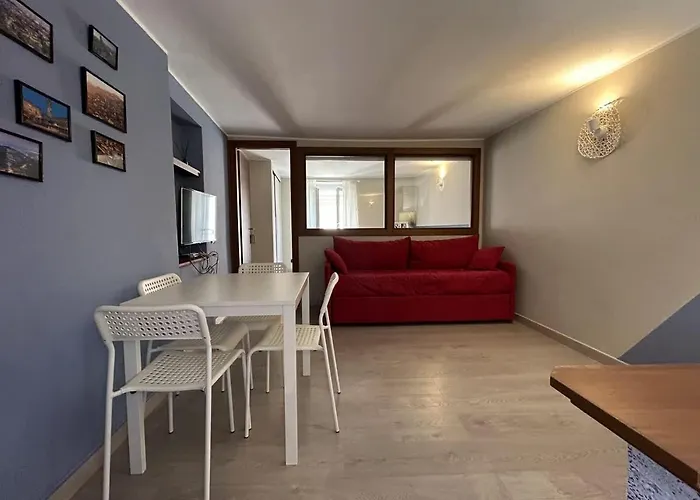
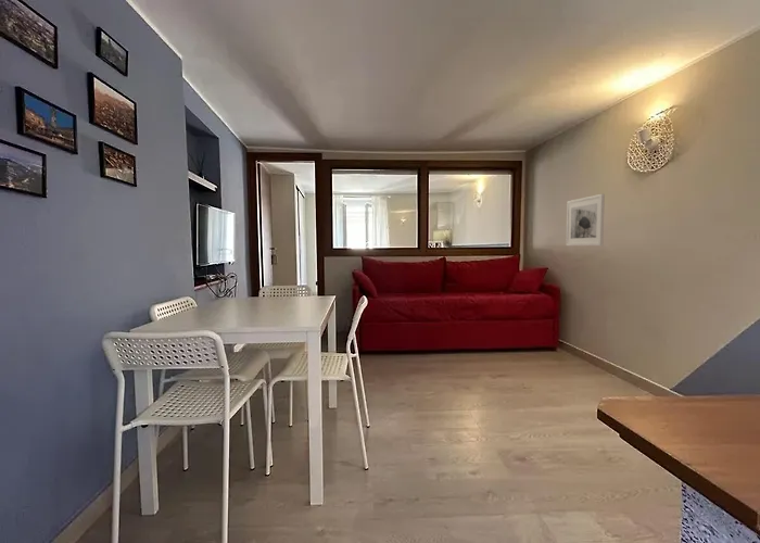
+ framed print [565,193,606,247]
